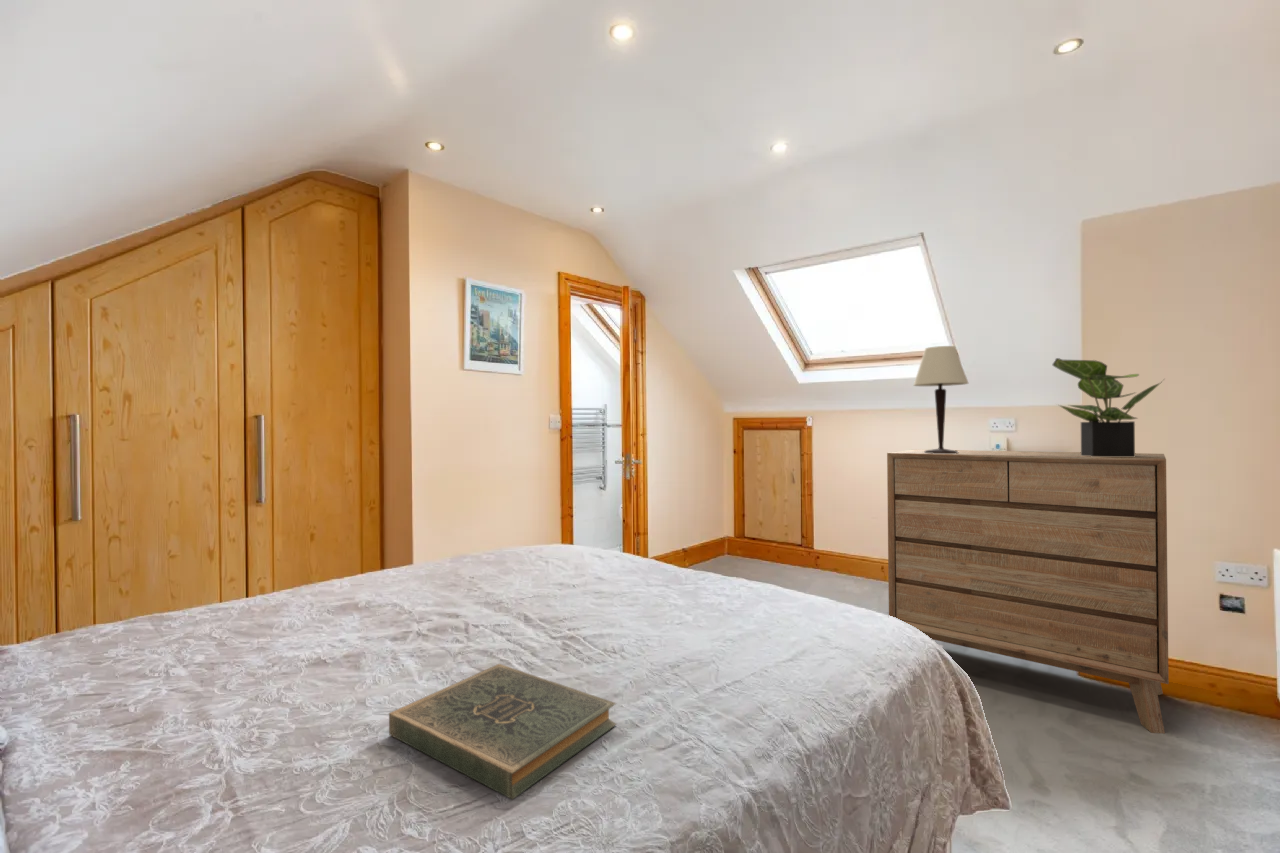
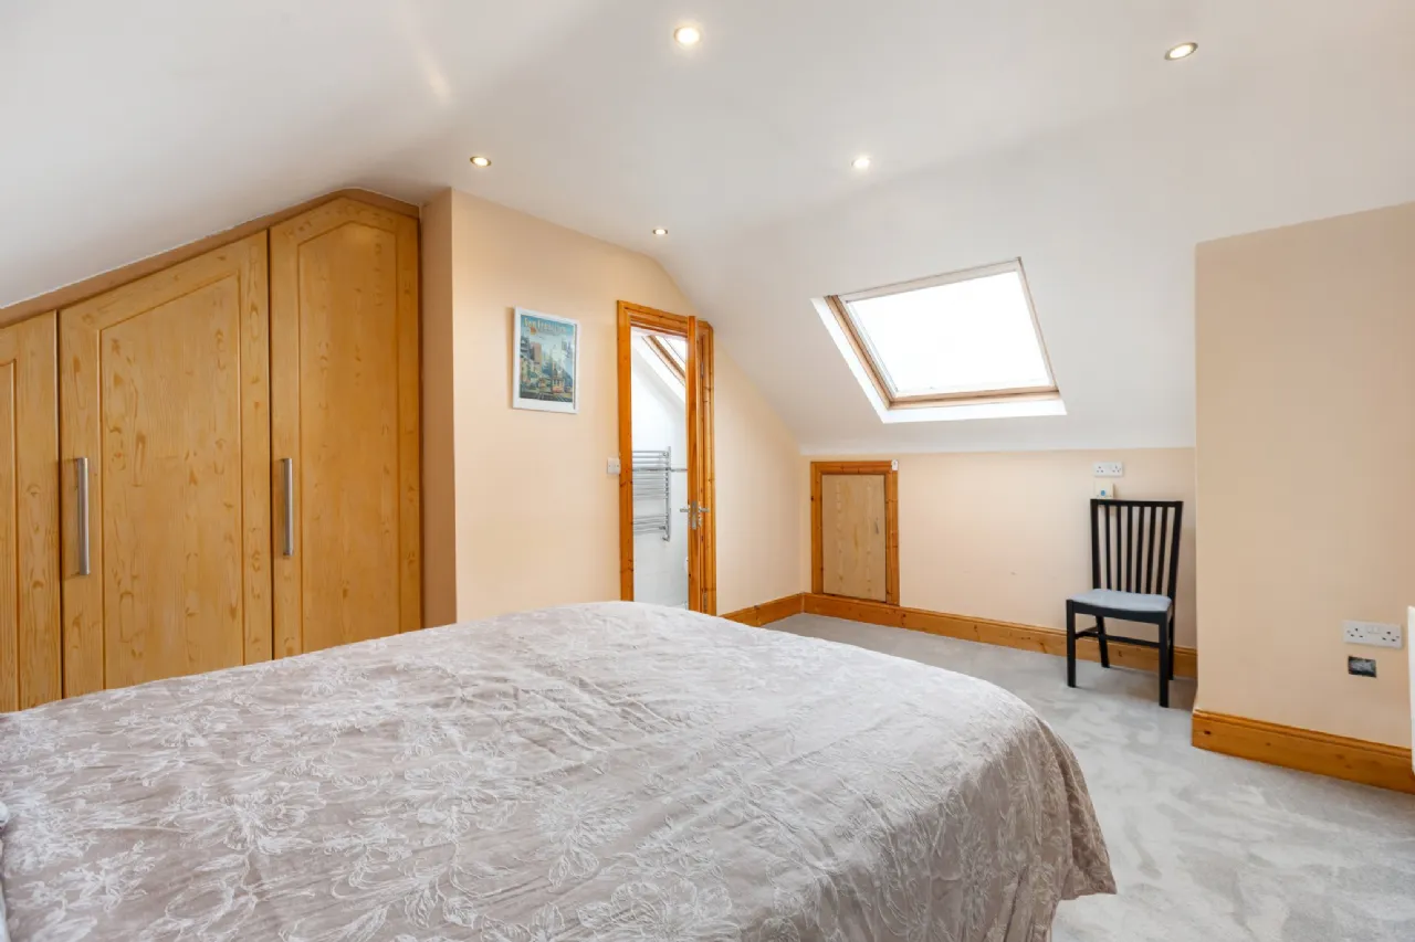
- book [388,663,618,800]
- dresser [886,448,1170,735]
- table lamp [912,345,969,454]
- potted plant [1052,357,1166,457]
